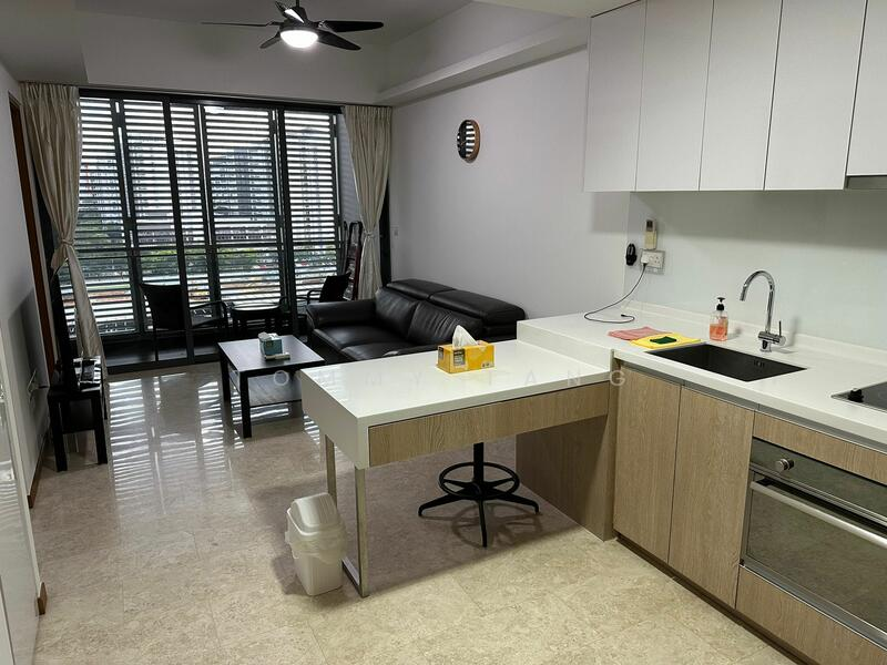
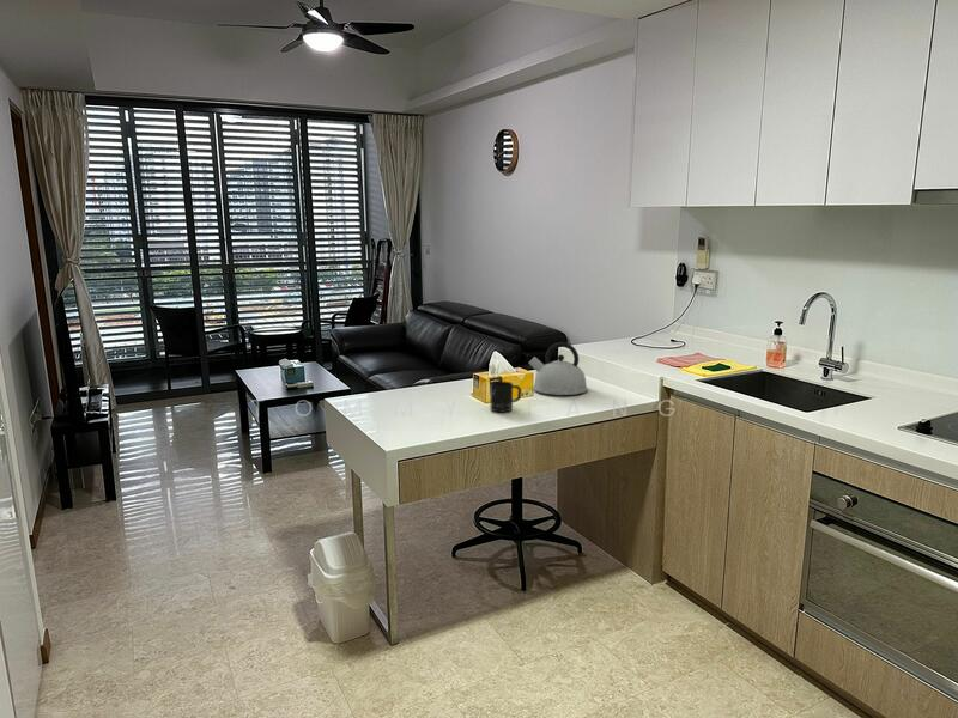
+ mug [490,381,522,413]
+ kettle [527,341,589,396]
